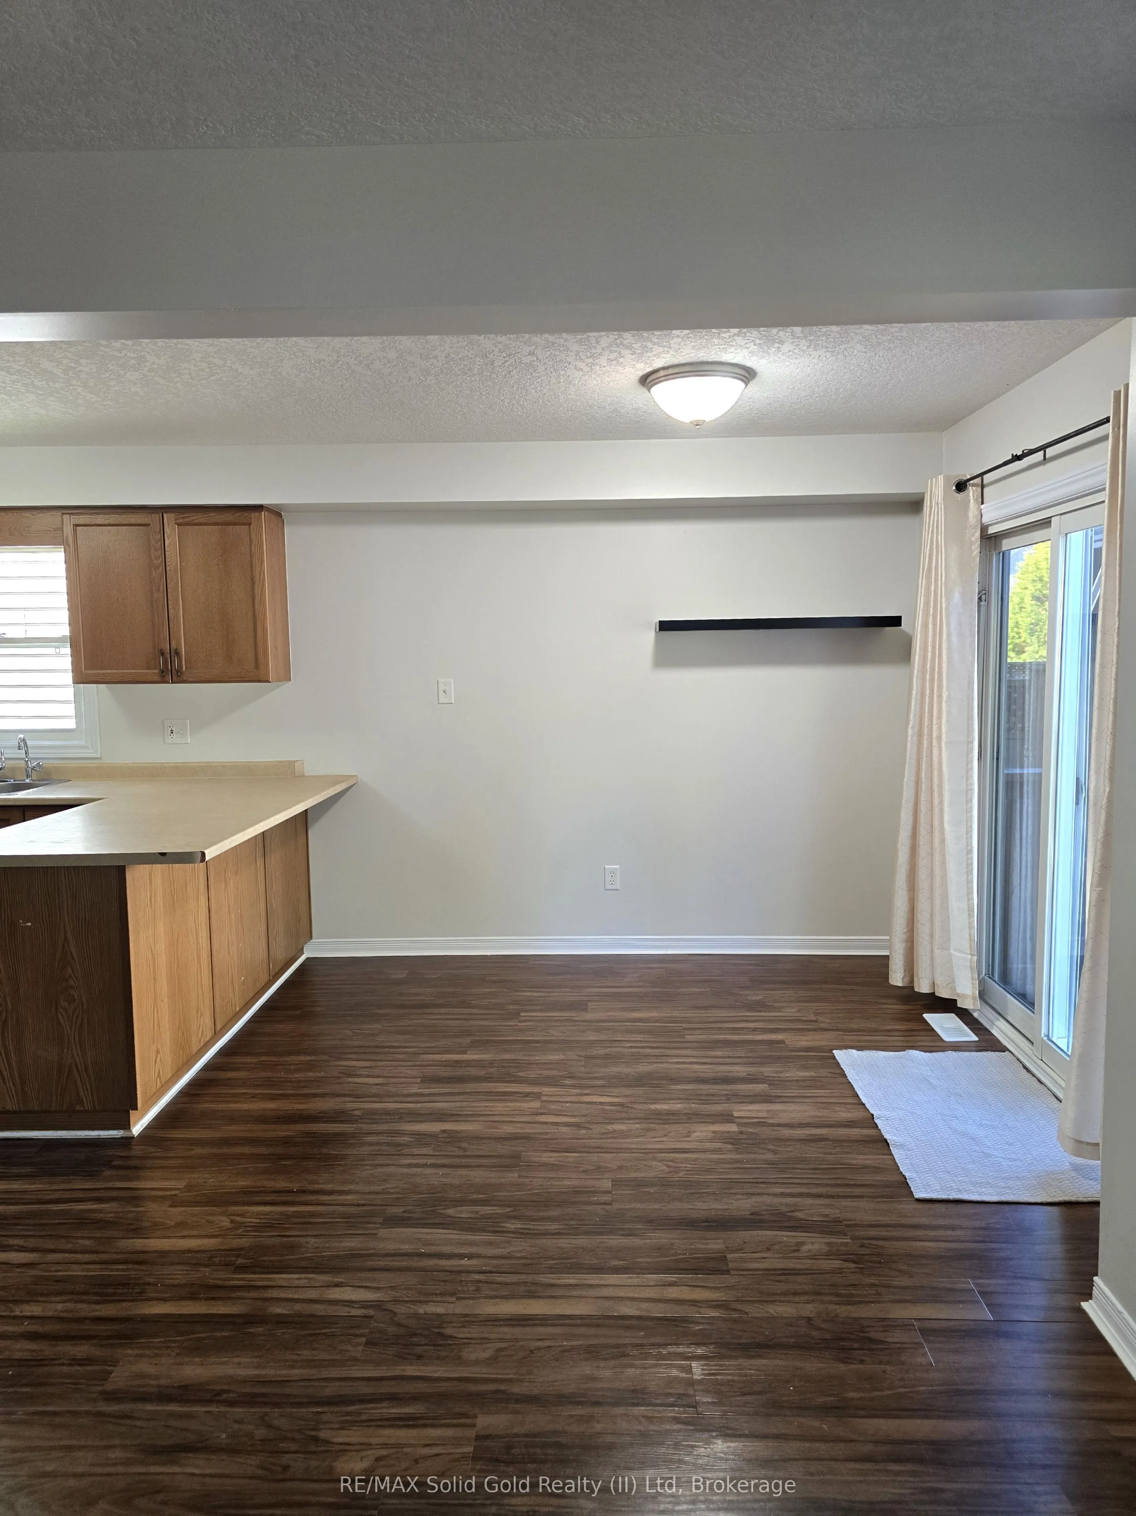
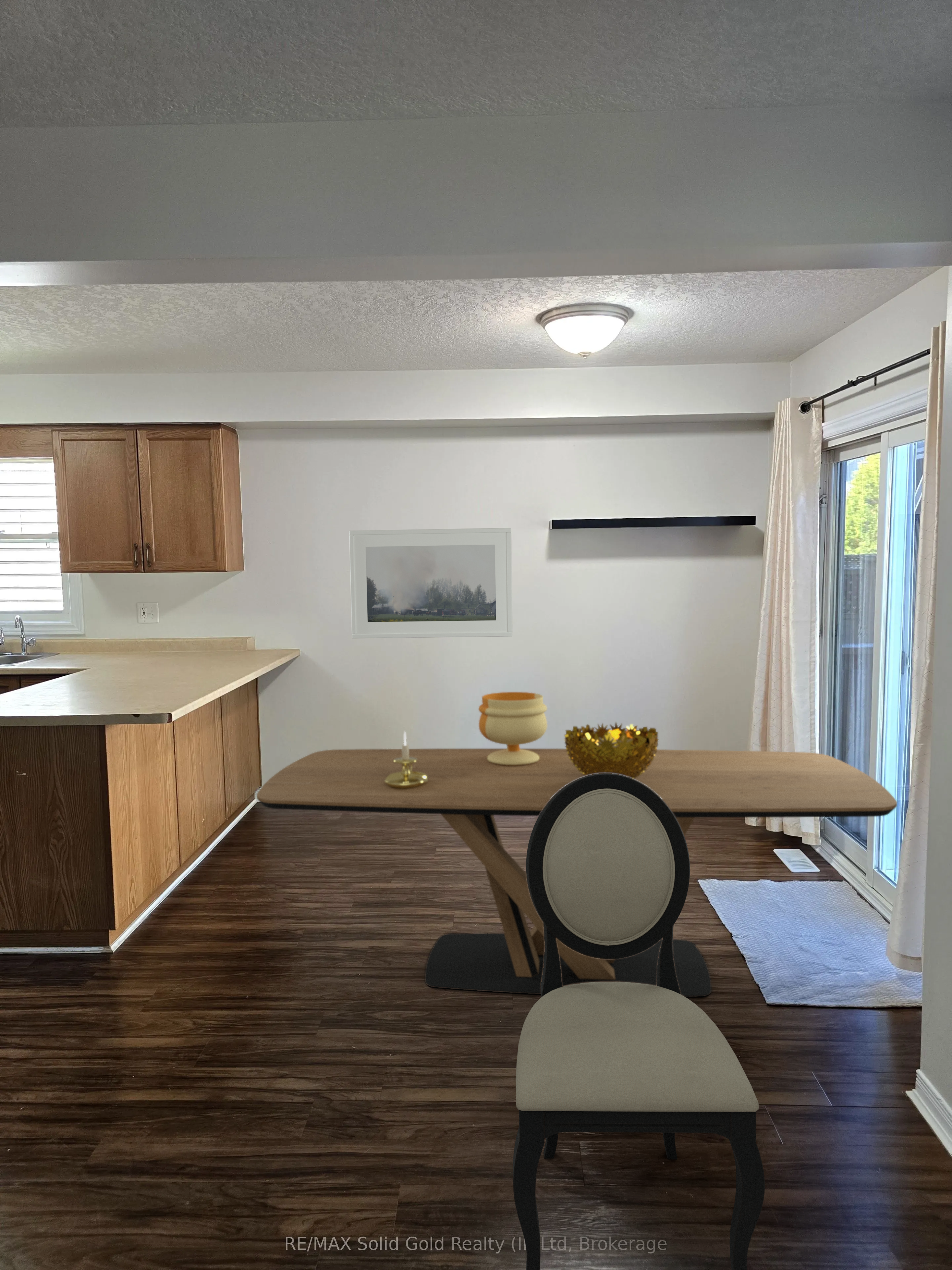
+ dining table [256,748,897,997]
+ footed bowl [478,692,548,765]
+ decorative bowl [564,722,659,780]
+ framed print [349,528,513,639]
+ dining chair [513,773,765,1270]
+ candle holder [384,731,428,789]
